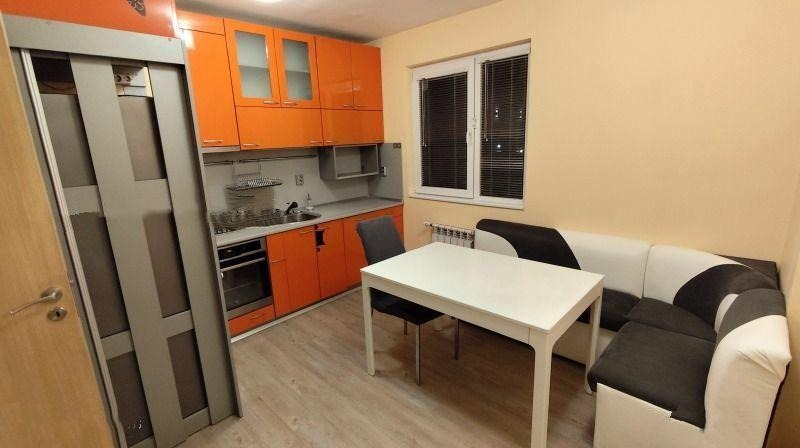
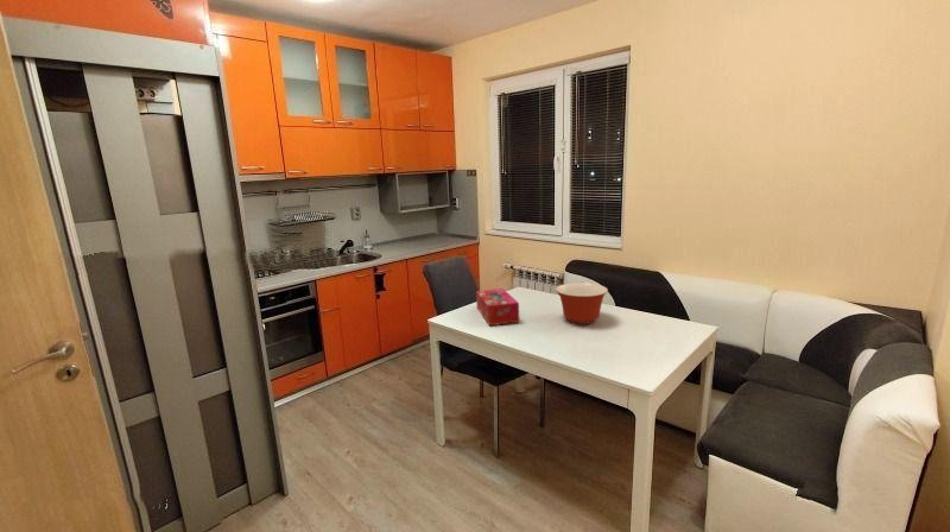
+ mixing bowl [555,281,609,325]
+ tissue box [475,287,520,327]
